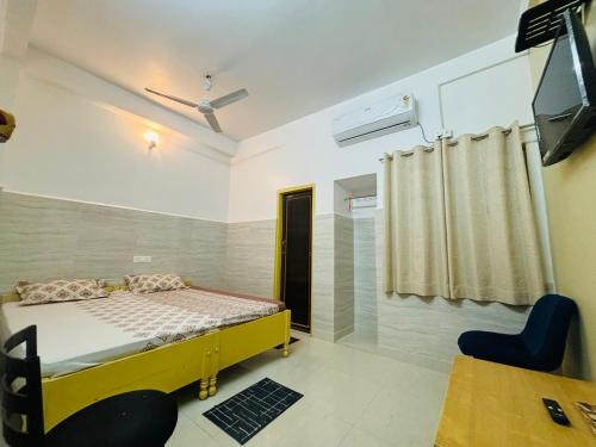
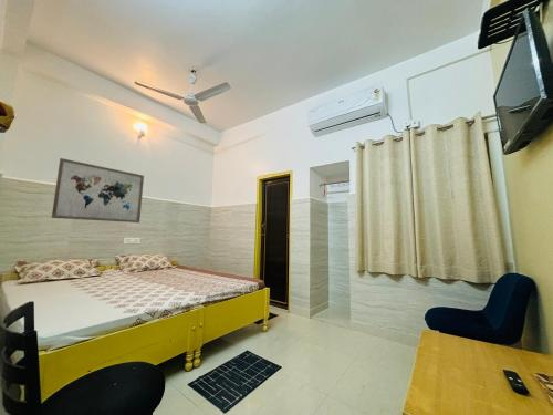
+ wall art [51,157,145,224]
